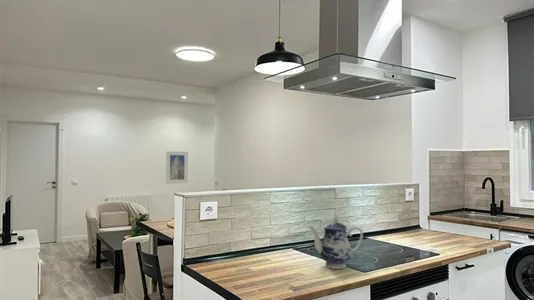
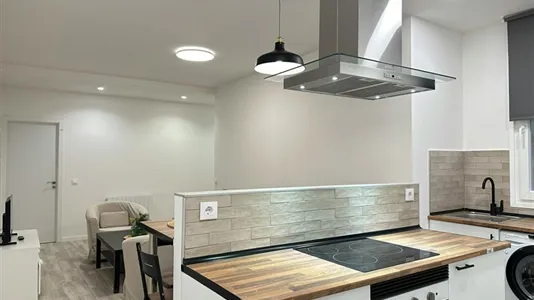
- teapot [307,215,364,270]
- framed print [165,151,189,185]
